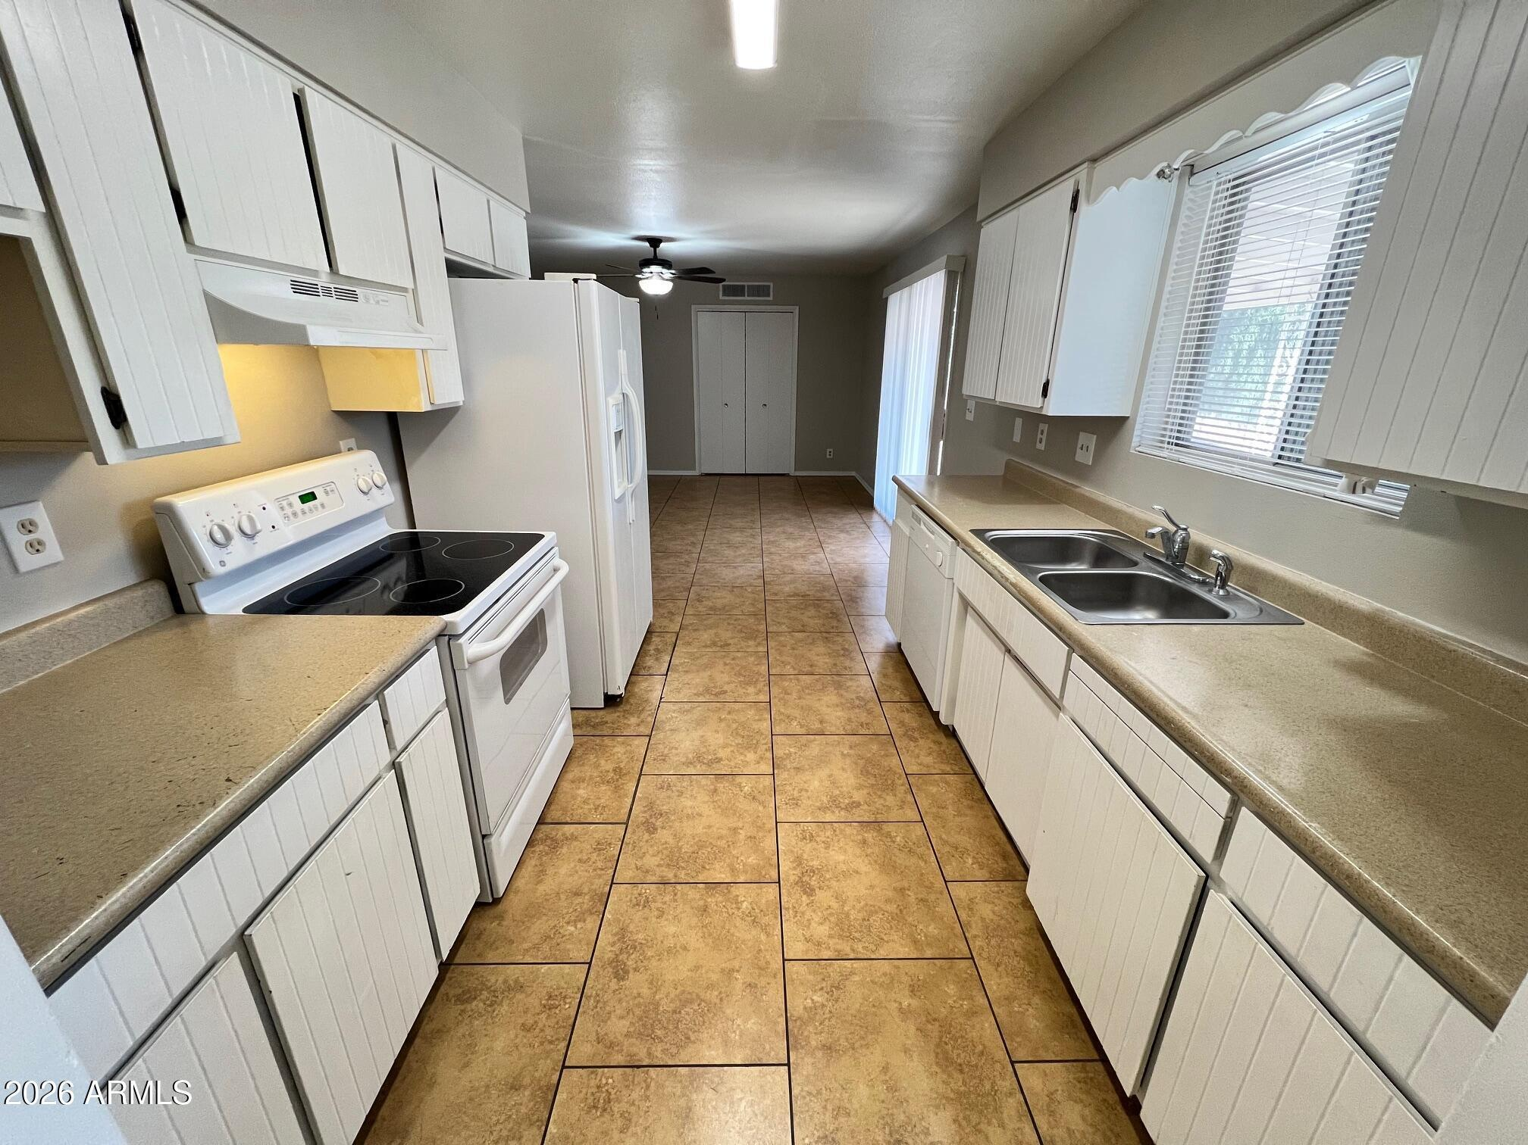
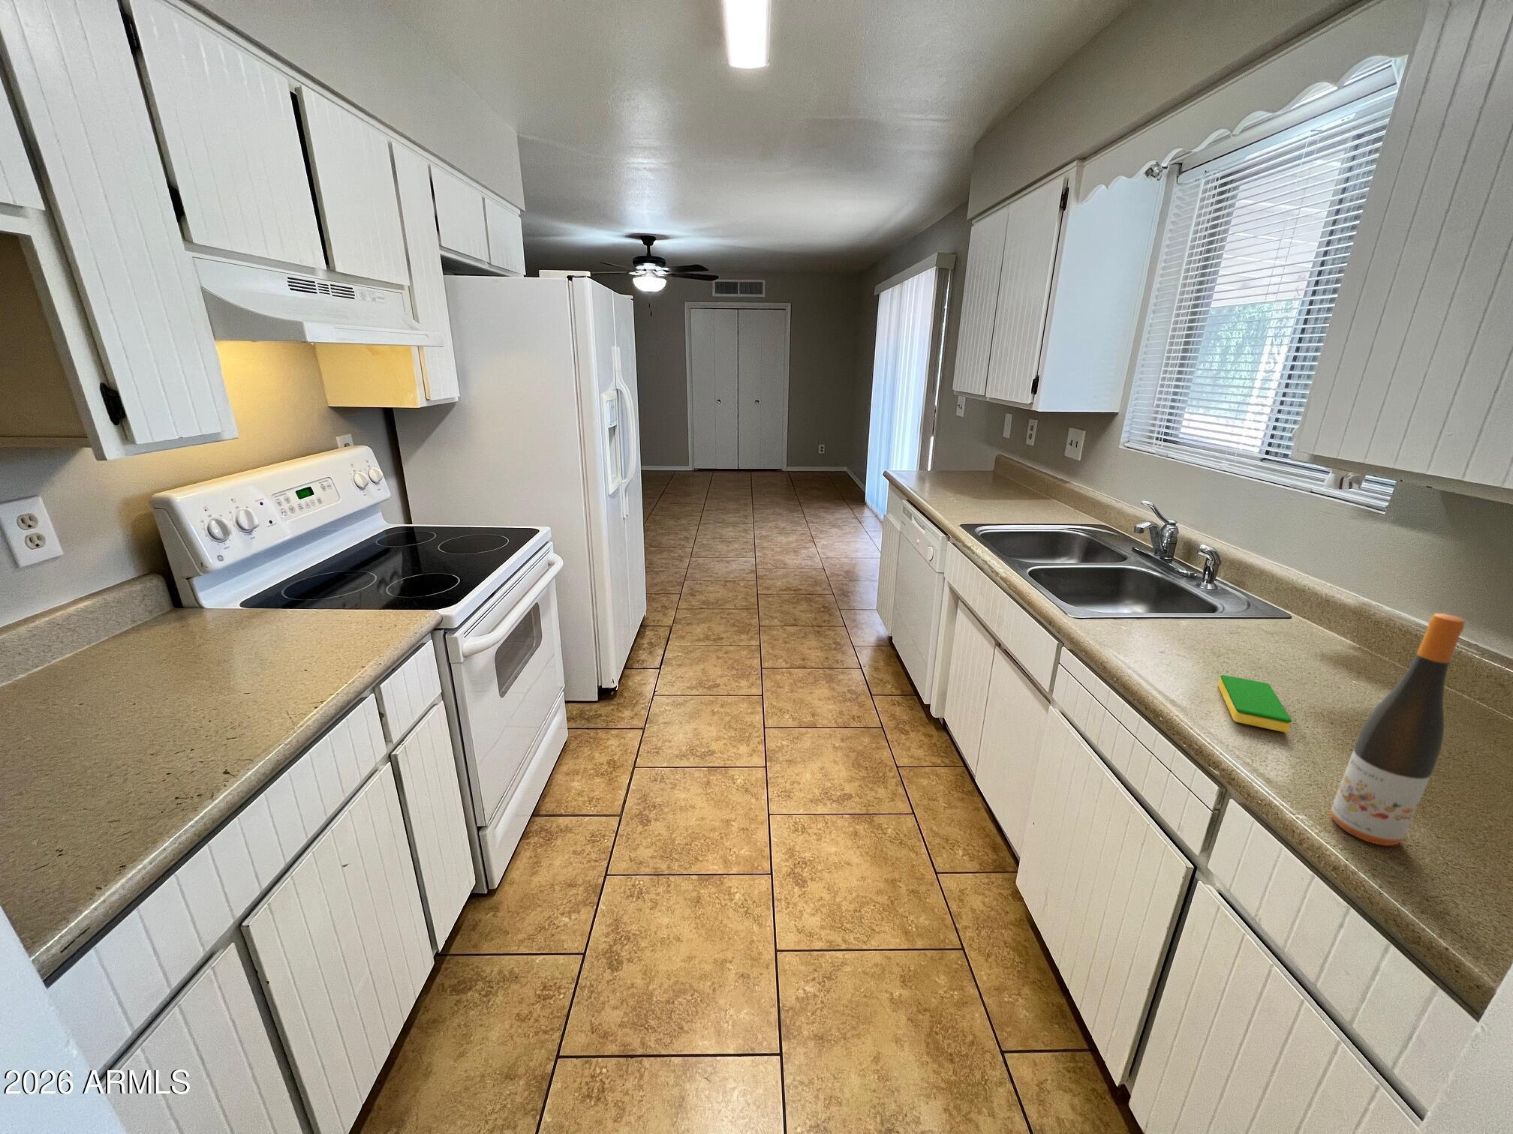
+ dish sponge [1218,674,1293,733]
+ wine bottle [1330,612,1465,846]
